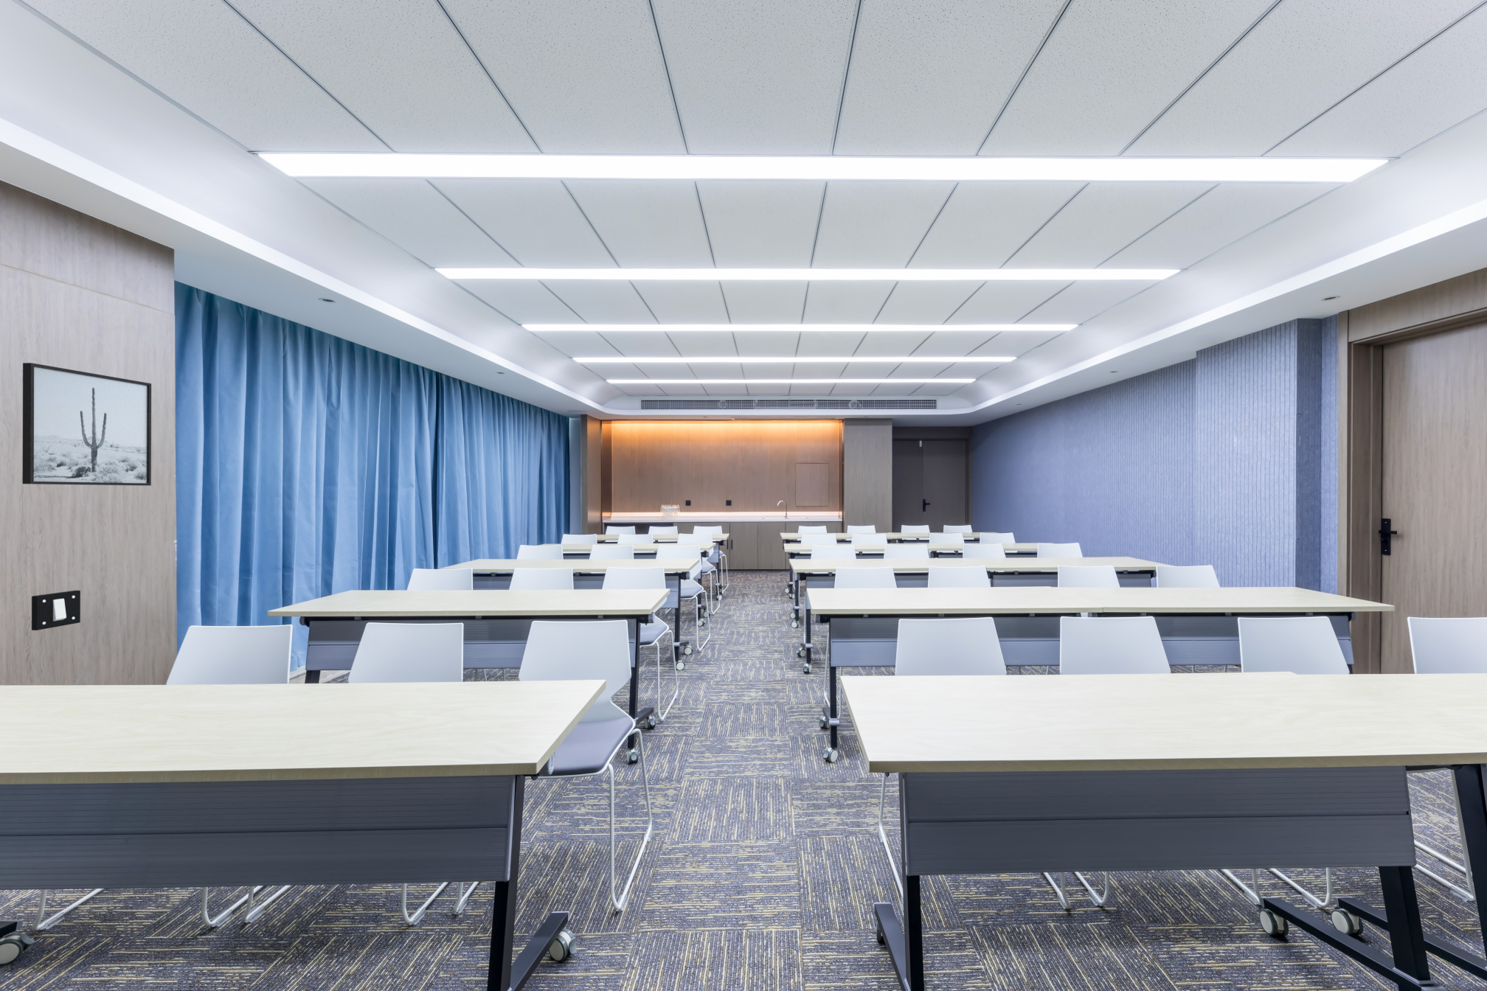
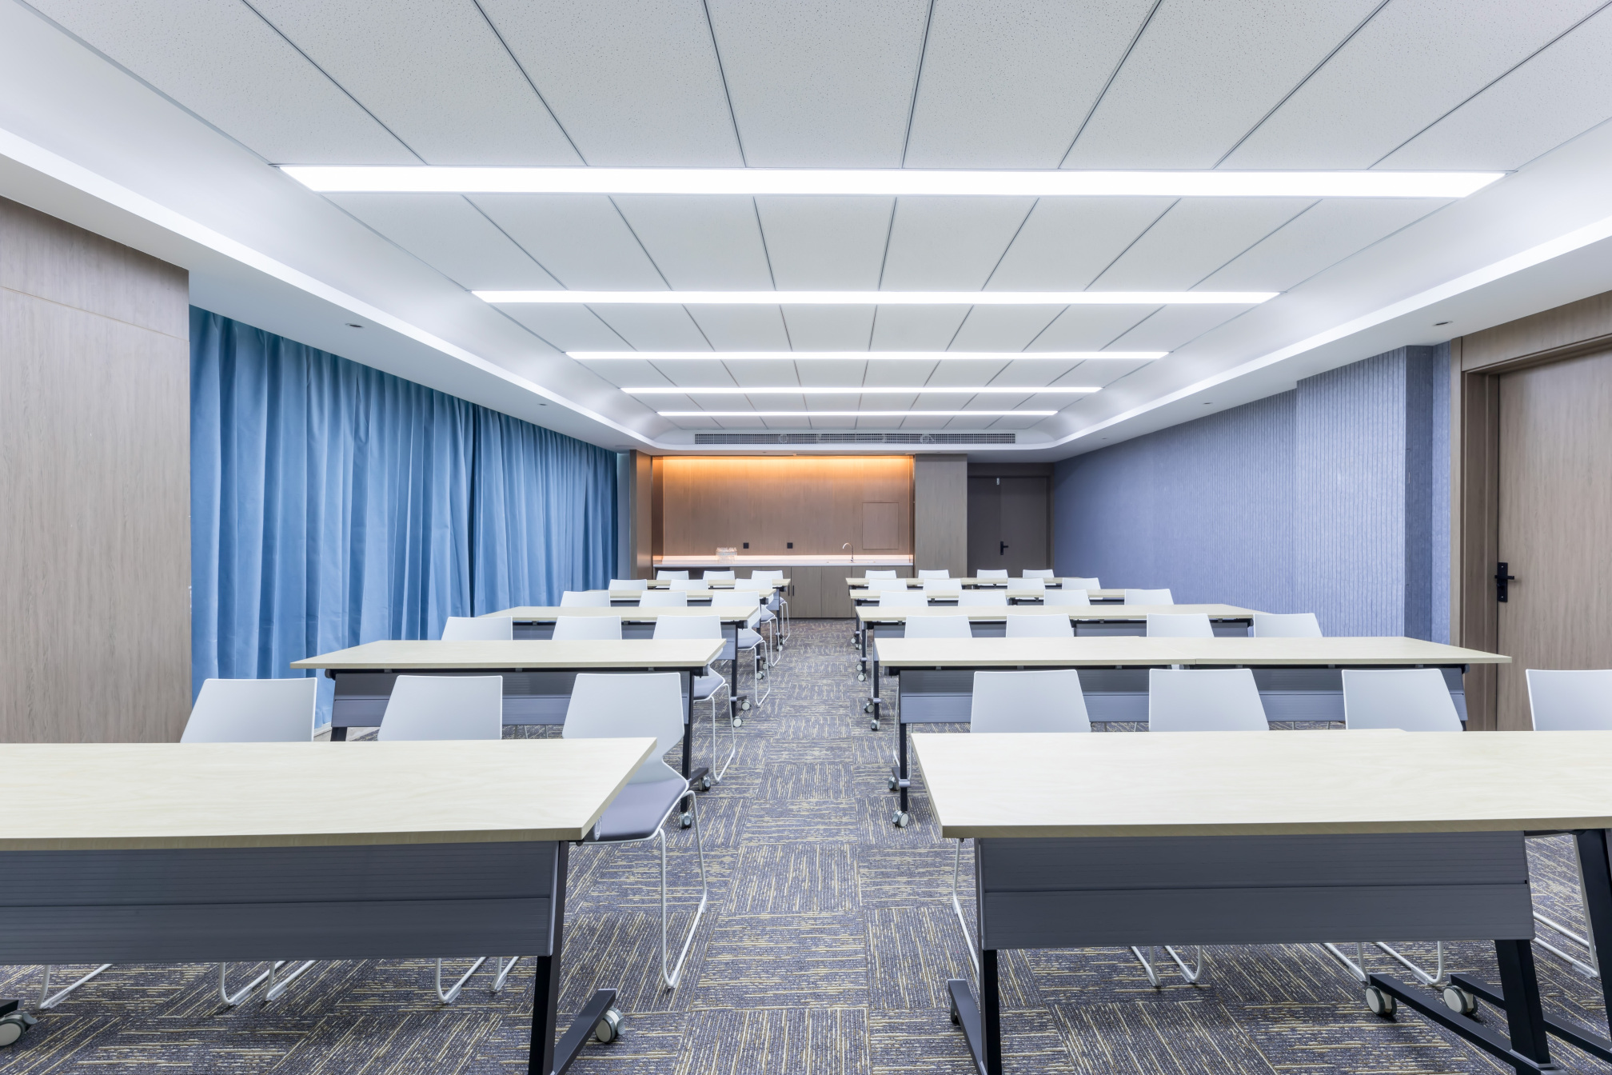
- wall art [22,362,152,487]
- light switch [31,590,81,632]
